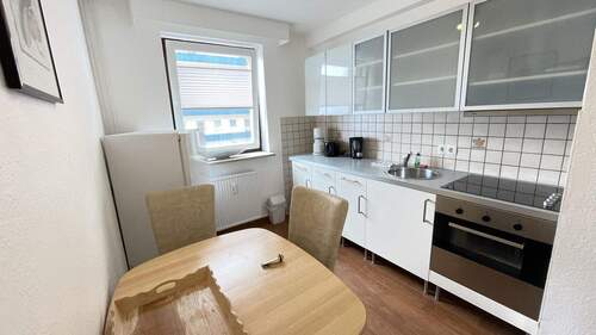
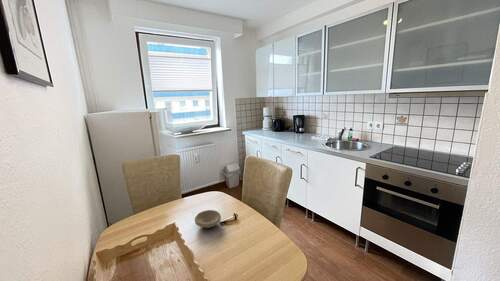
+ bowl [194,209,222,229]
